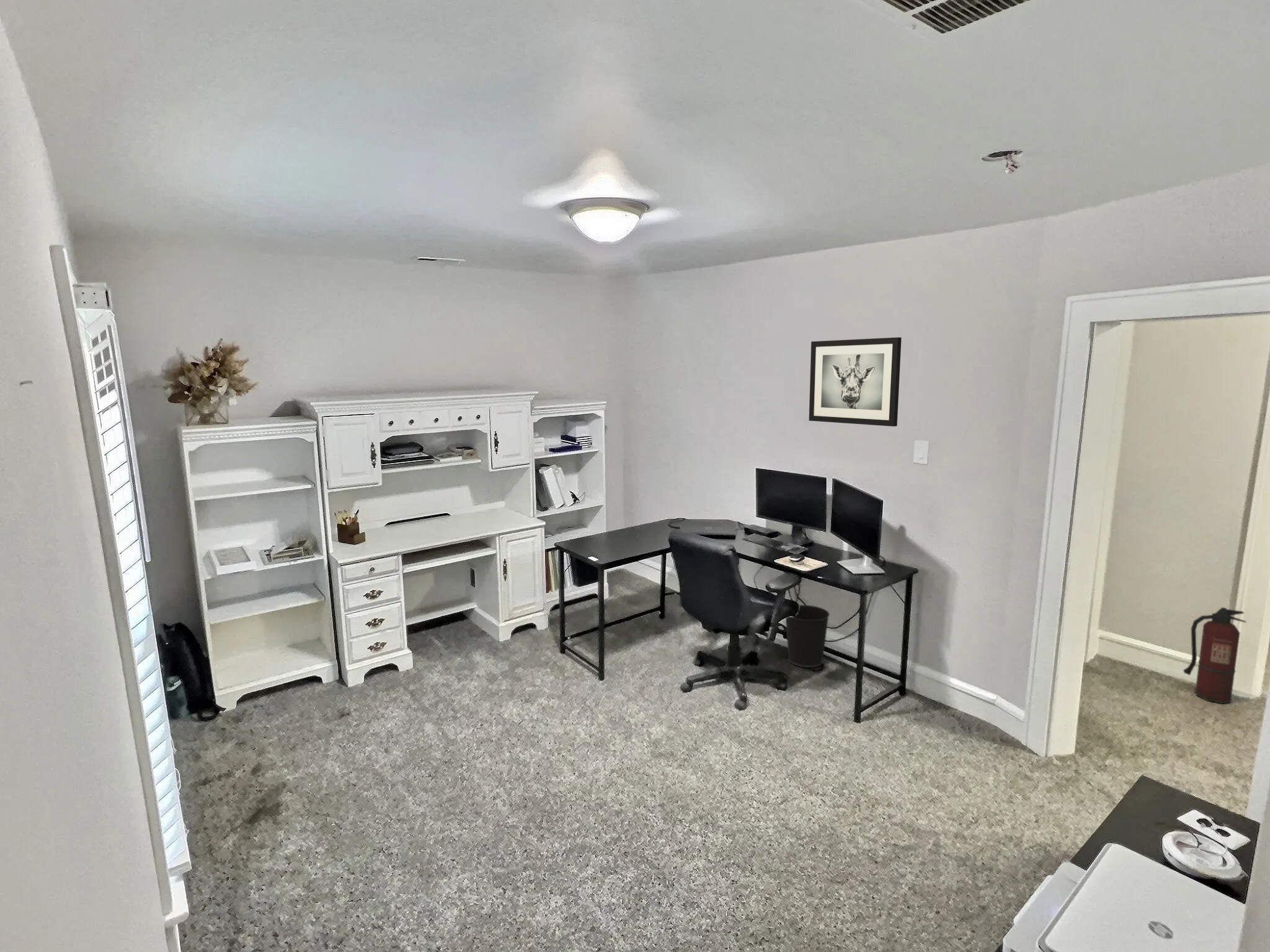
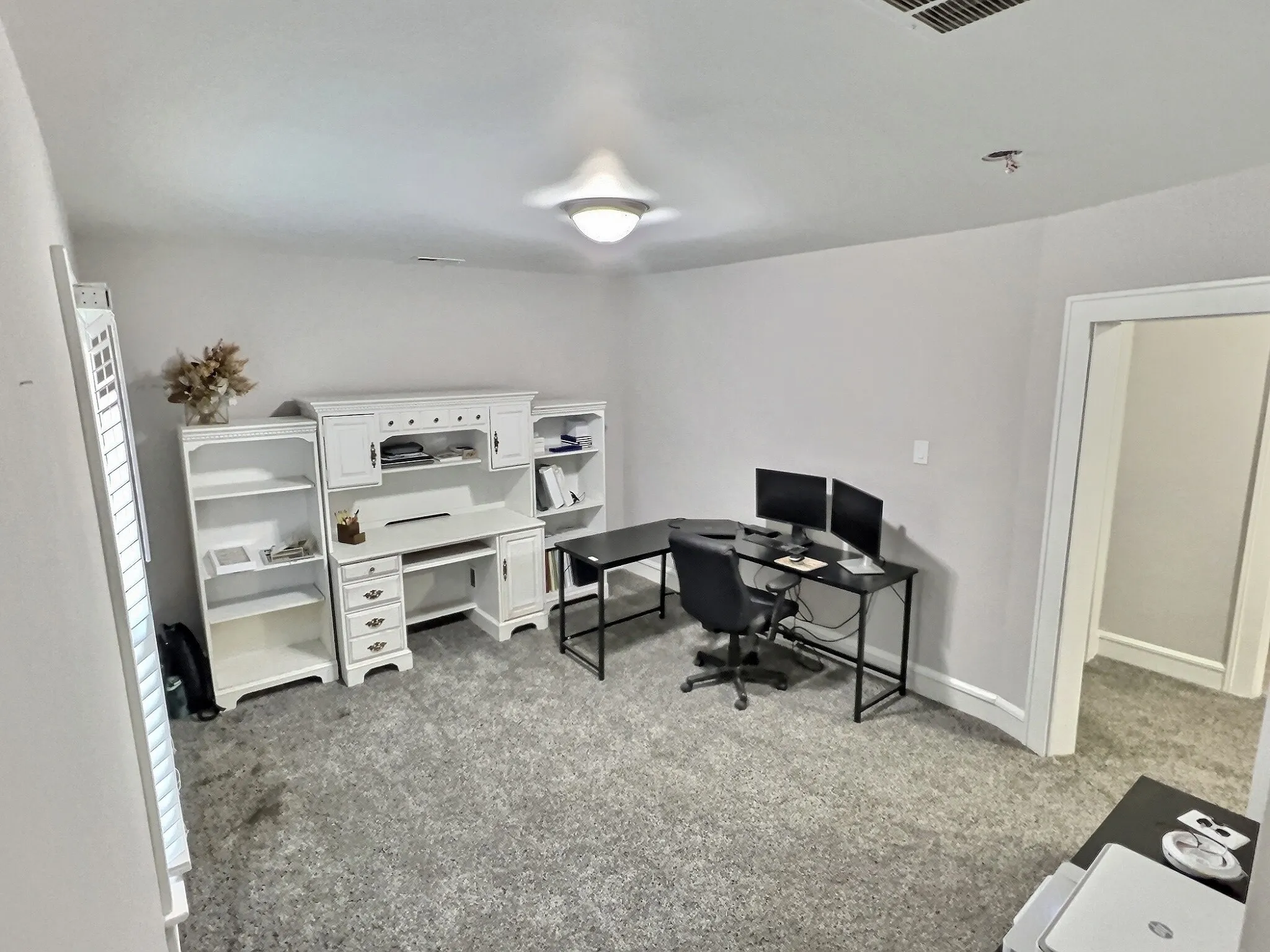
- fire extinguisher [1183,607,1247,704]
- wastebasket [785,604,830,668]
- wall art [808,337,902,427]
